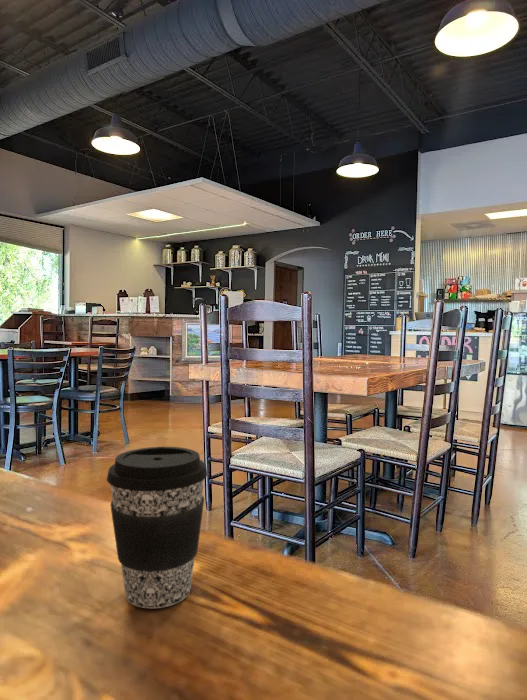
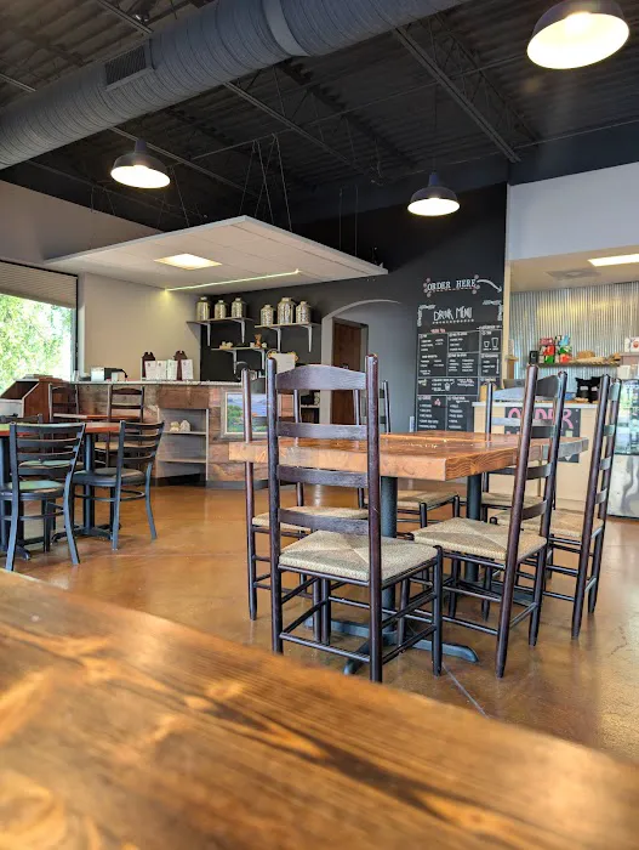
- coffee cup [106,446,208,609]
